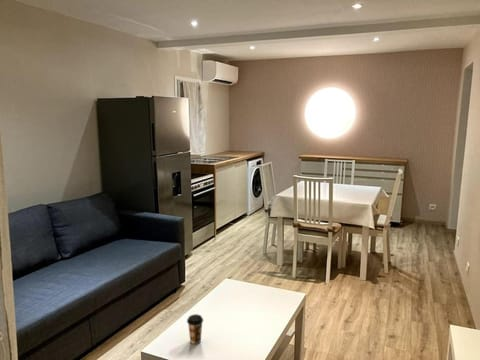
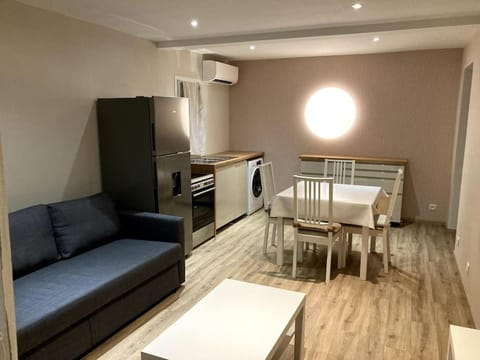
- coffee cup [186,313,204,345]
